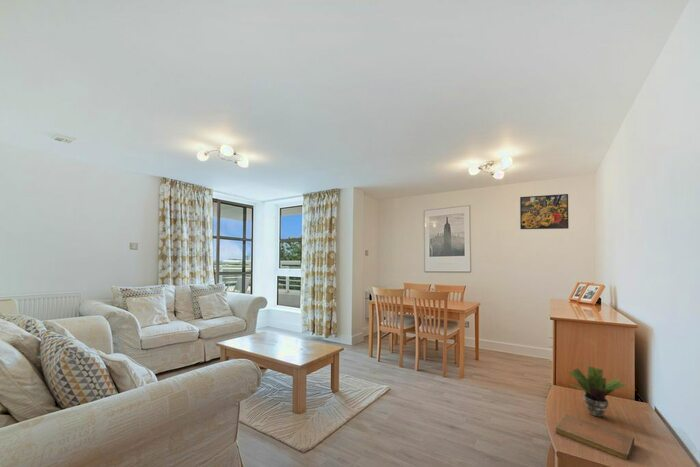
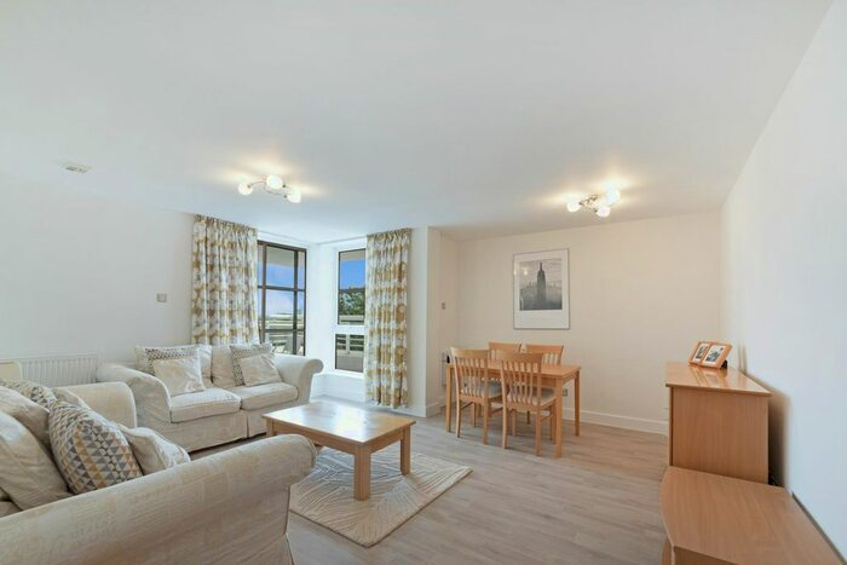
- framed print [519,193,569,230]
- potted plant [568,365,628,418]
- notebook [554,413,635,461]
